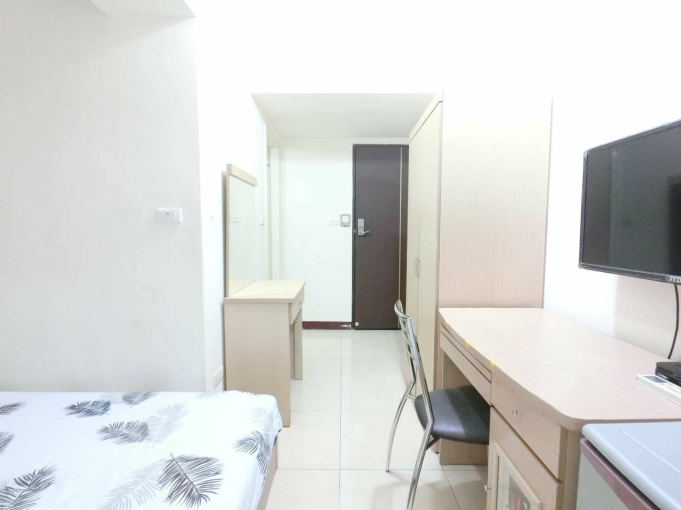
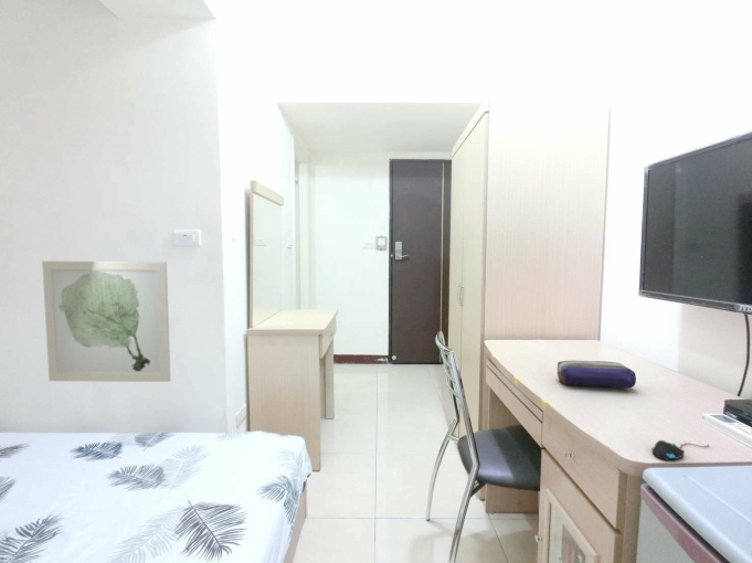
+ pencil case [557,360,637,389]
+ wall art [41,261,171,383]
+ mouse [650,439,710,461]
